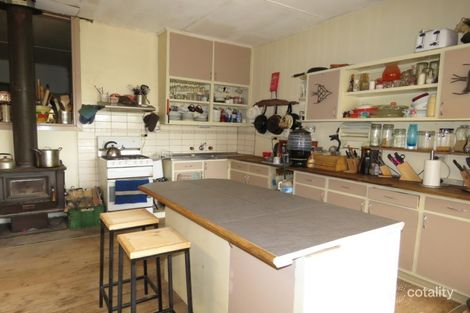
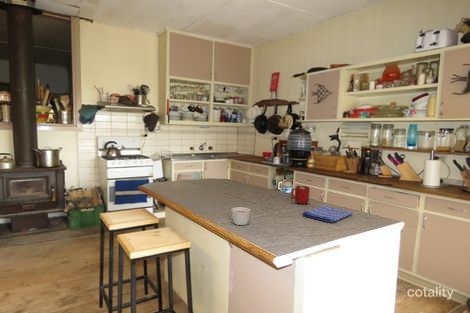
+ mug [290,185,311,205]
+ dish towel [302,204,354,224]
+ candle [230,206,252,226]
